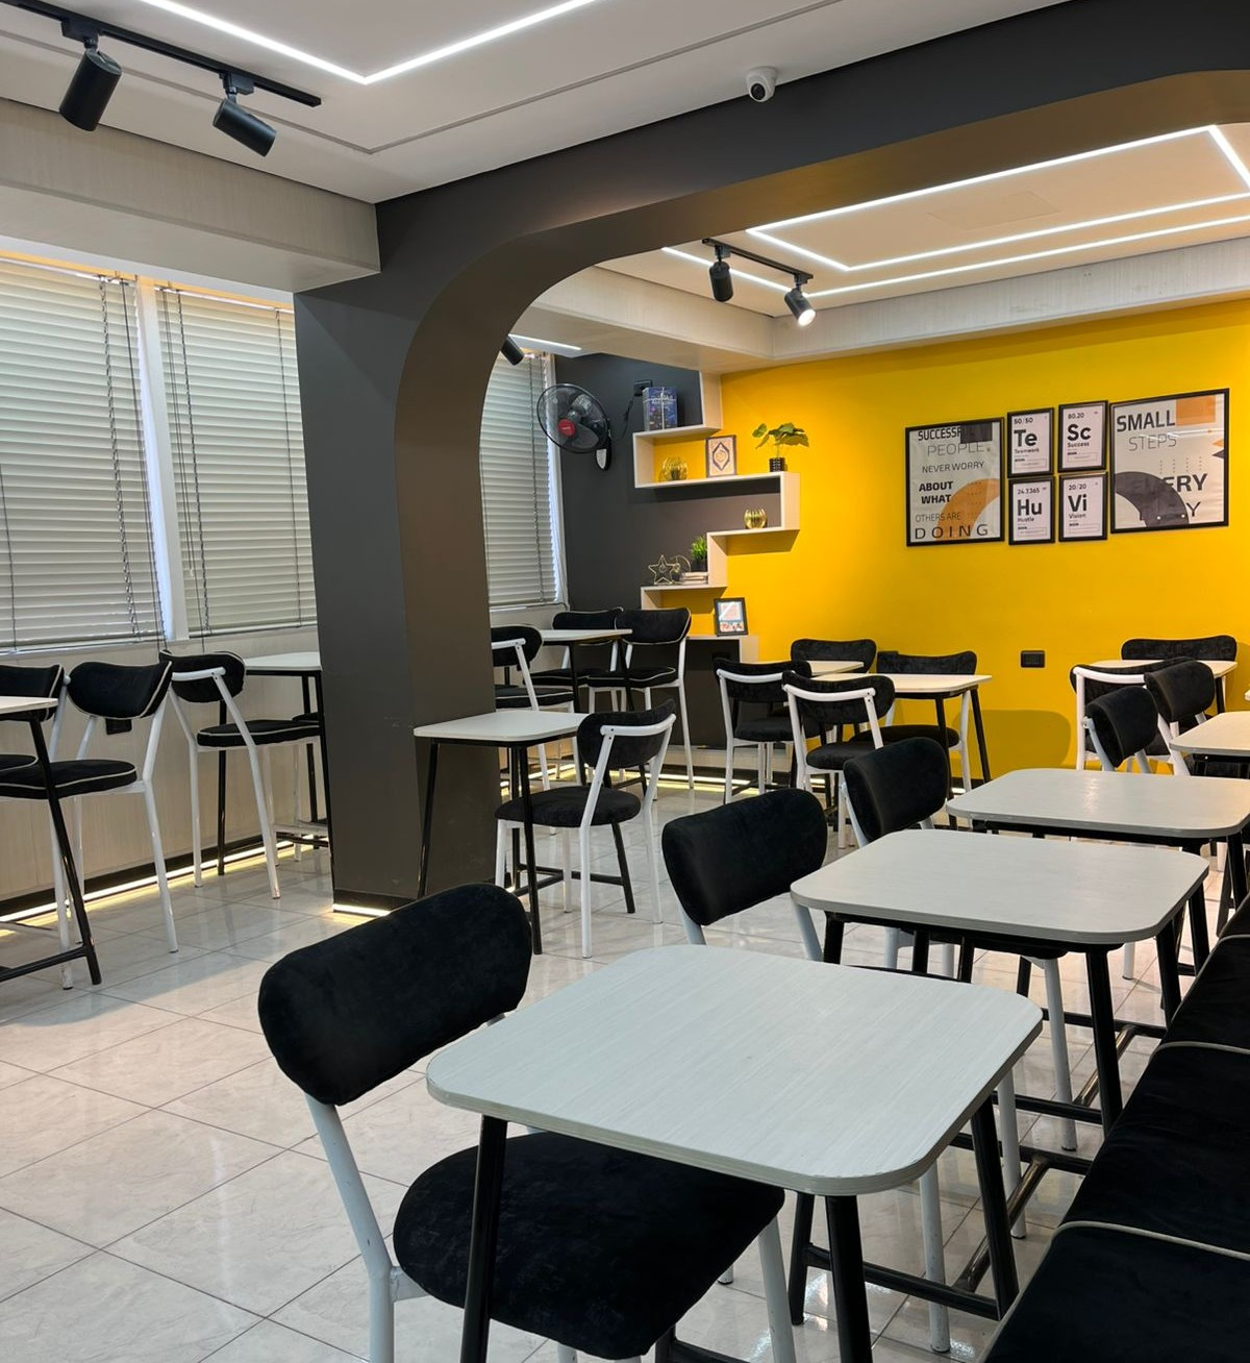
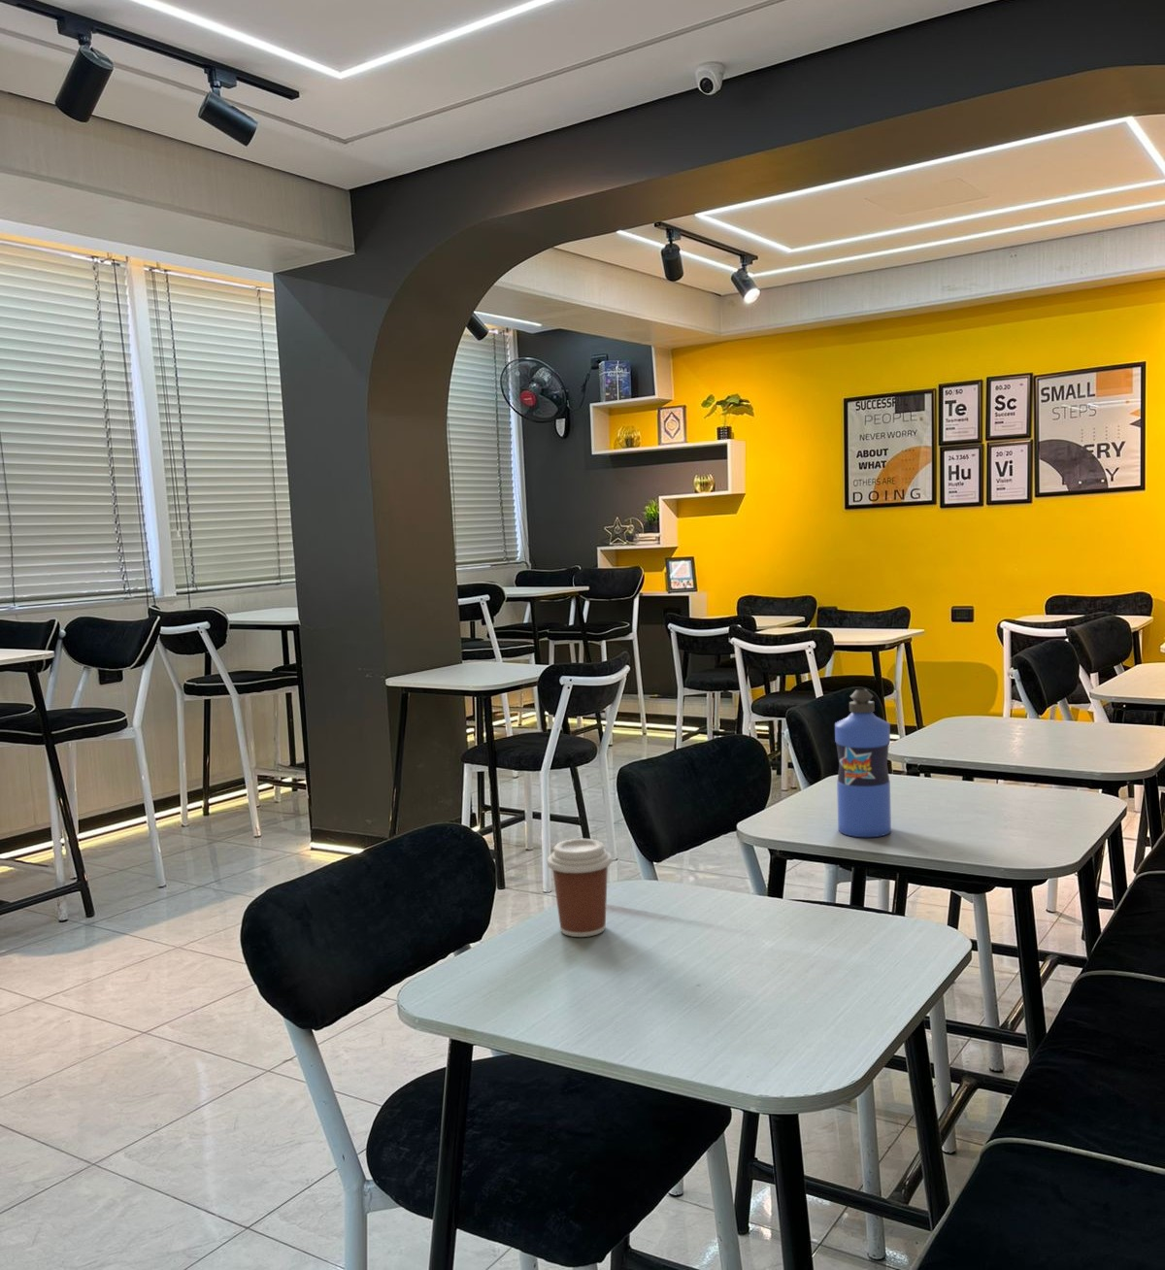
+ coffee cup [547,837,613,938]
+ water bottle [834,688,892,837]
